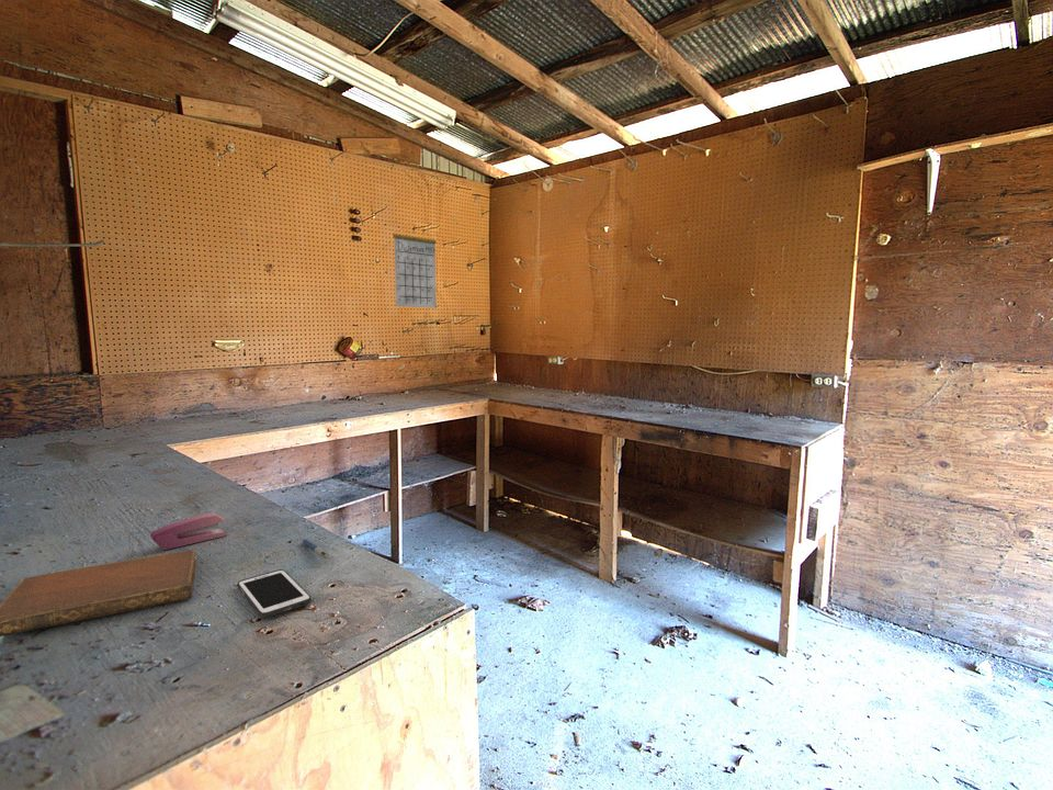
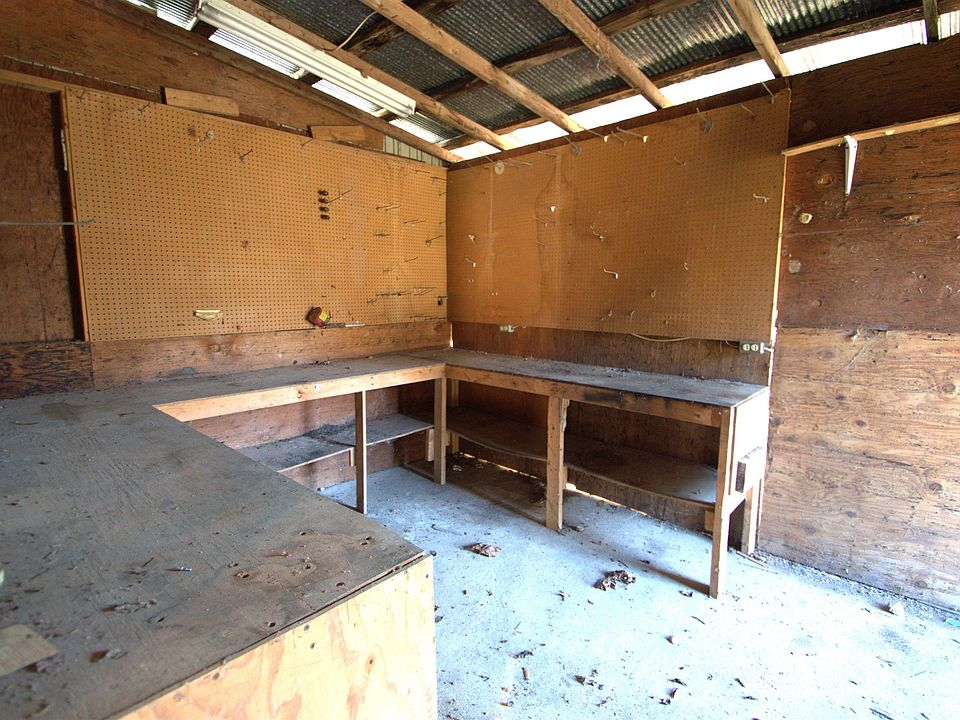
- stapler [149,511,228,551]
- cell phone [237,568,313,619]
- calendar [393,222,438,309]
- notebook [0,549,197,637]
- pen [302,539,330,560]
